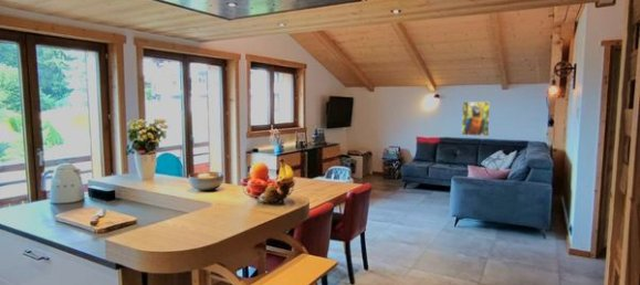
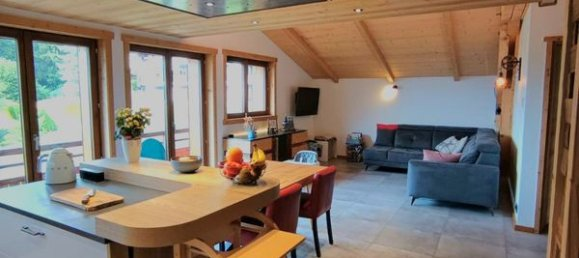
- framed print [461,101,491,137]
